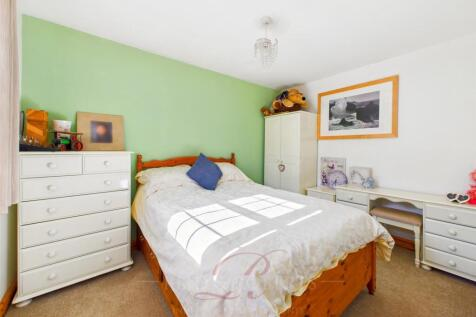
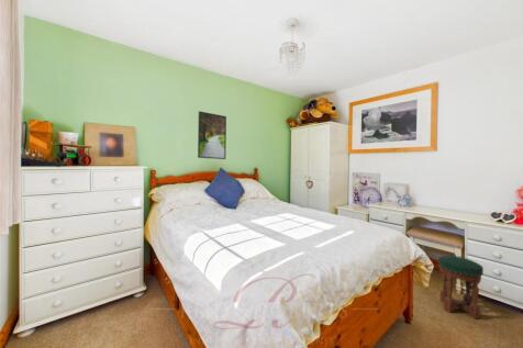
+ stool [437,255,485,319]
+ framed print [197,110,227,160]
